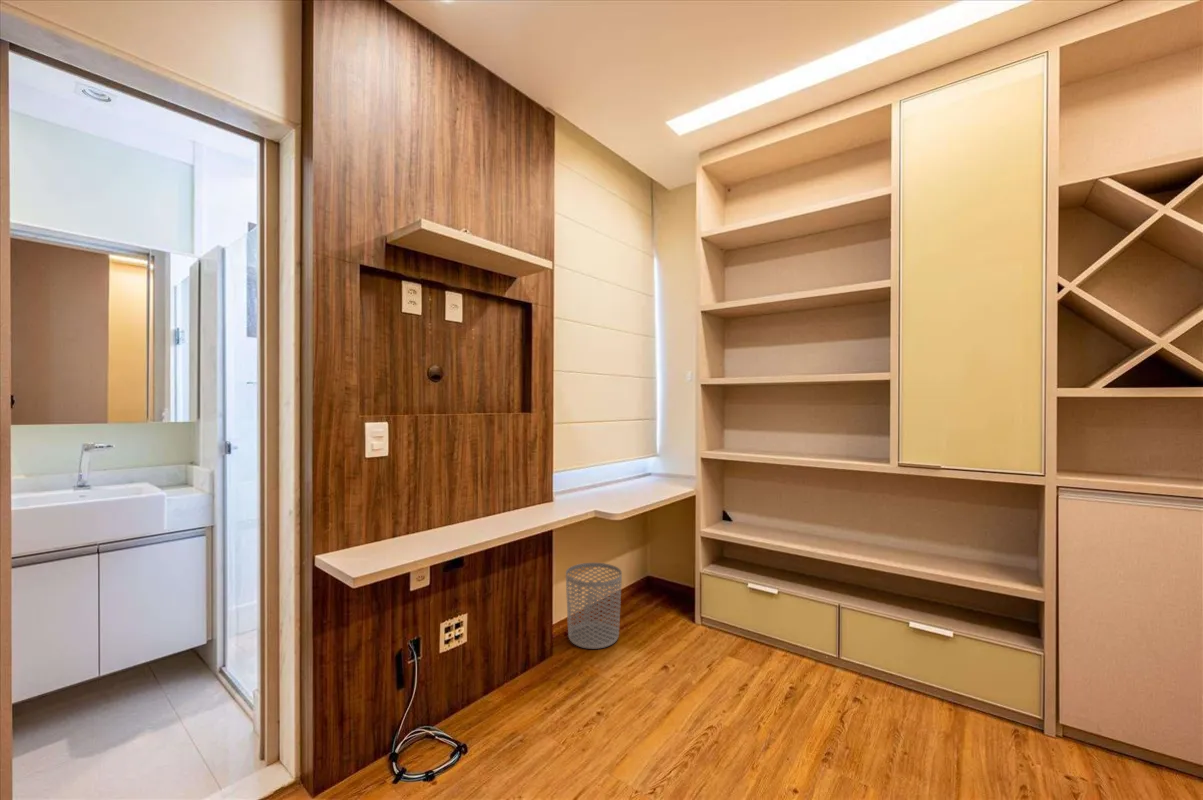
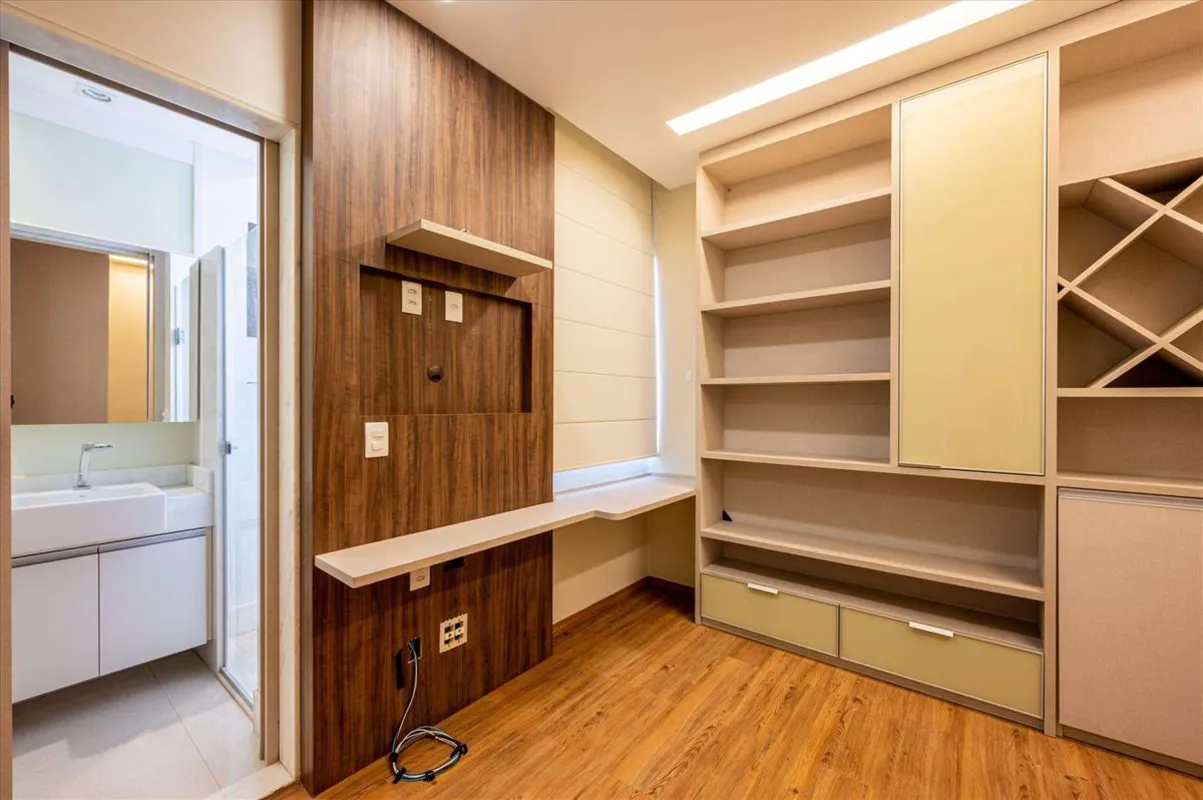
- waste bin [565,562,623,650]
